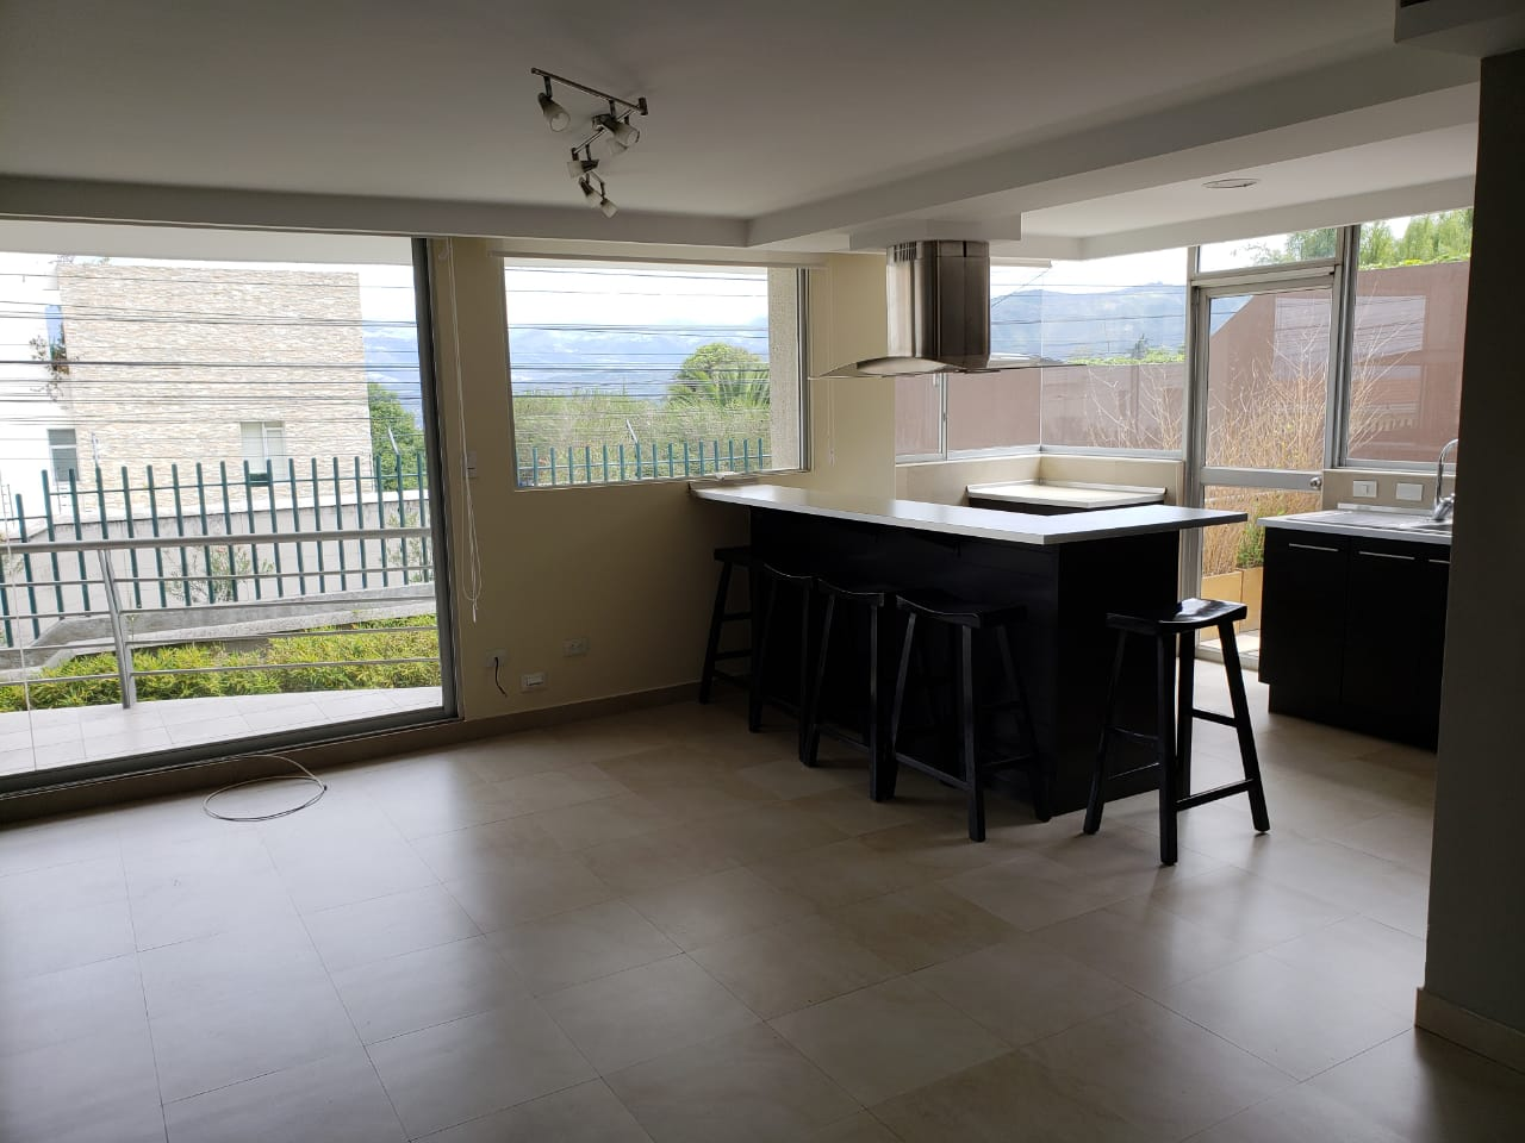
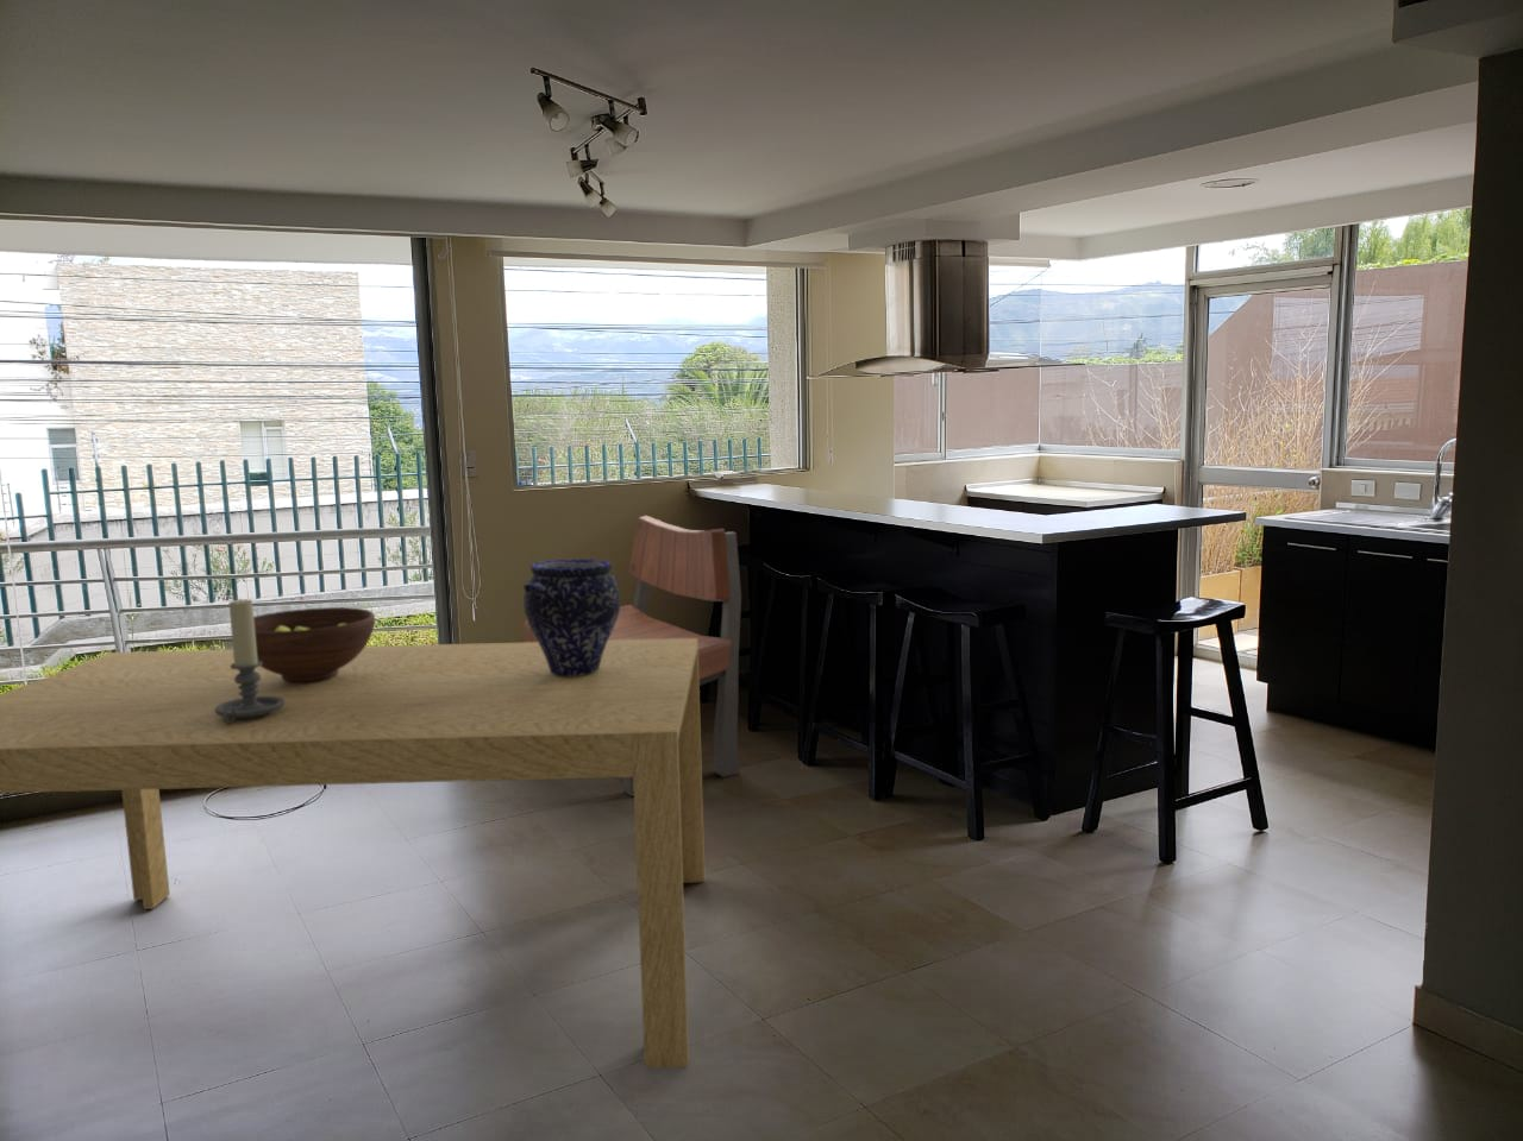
+ vase [523,557,621,676]
+ fruit bowl [253,606,377,682]
+ candle holder [216,598,284,725]
+ bench [523,514,742,797]
+ dining table [0,639,705,1069]
